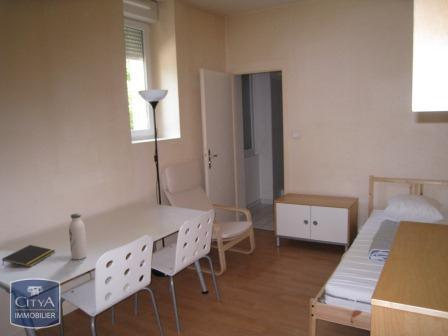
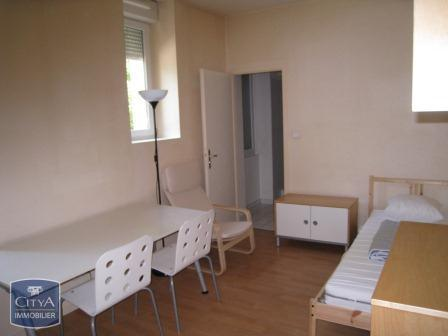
- notepad [1,244,56,268]
- water bottle [68,212,88,261]
